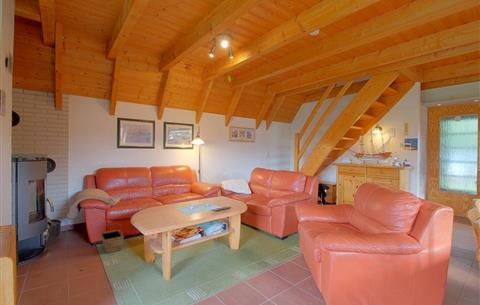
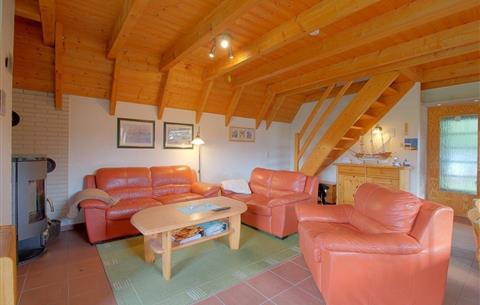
- basket [99,222,125,254]
